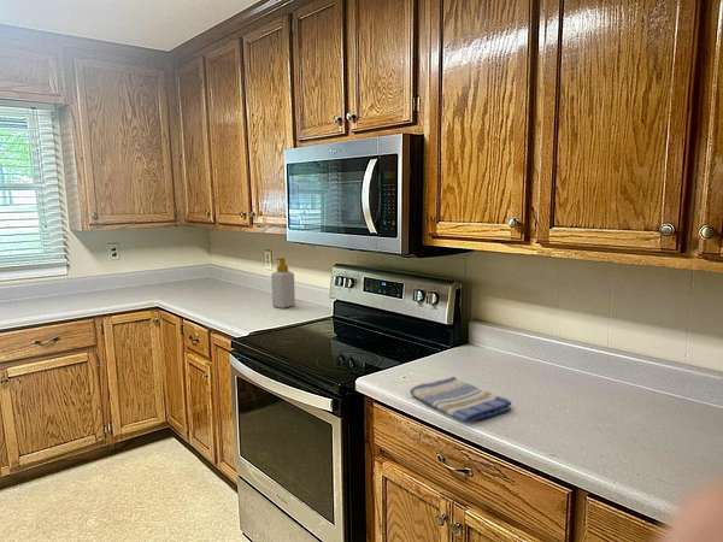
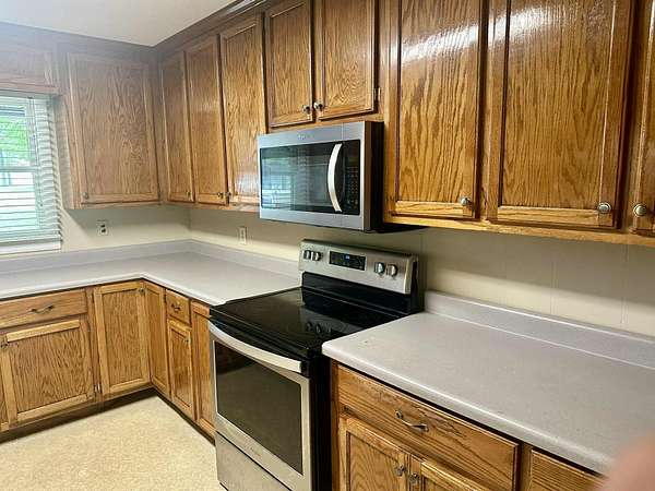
- dish towel [408,376,512,423]
- soap bottle [270,257,296,310]
